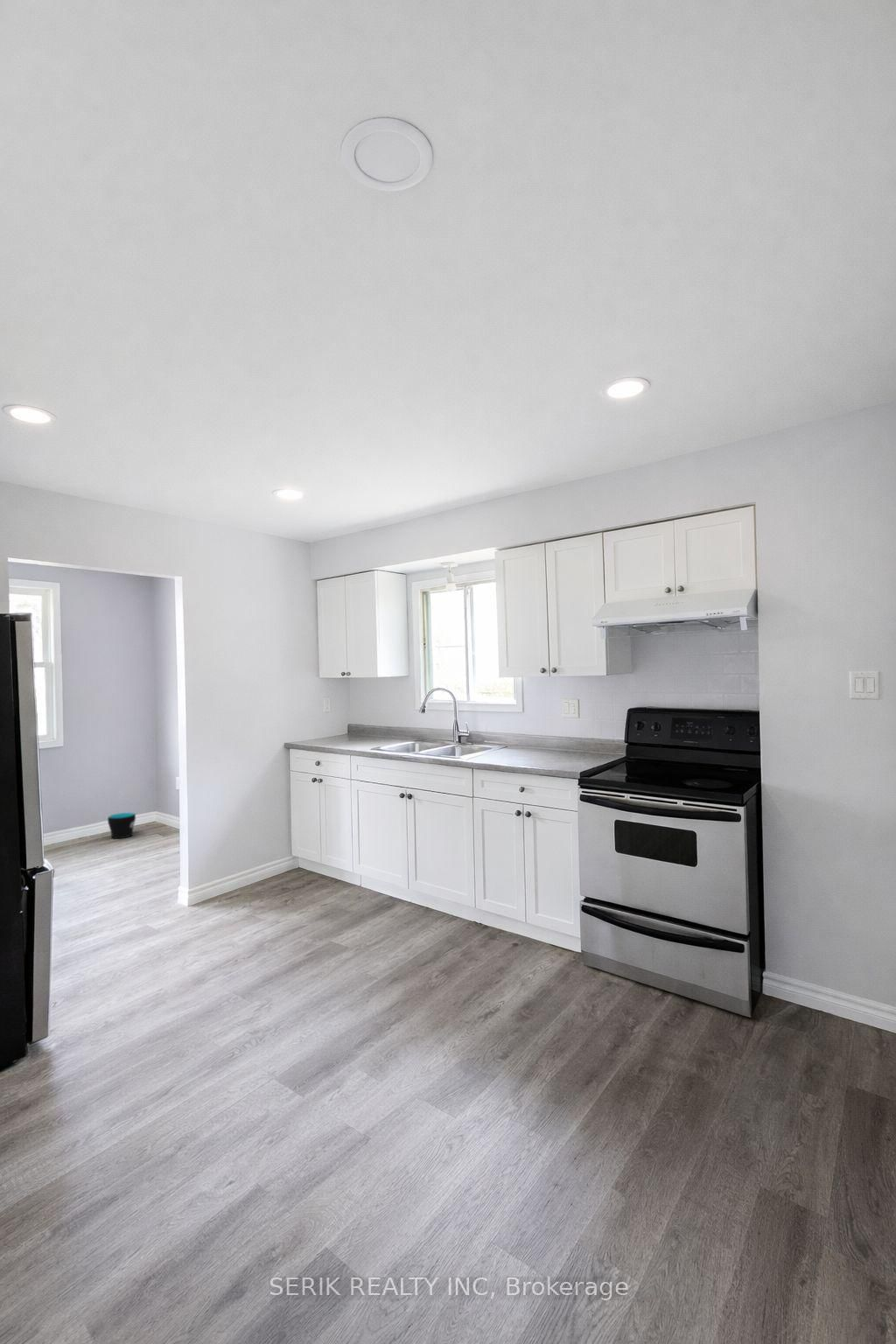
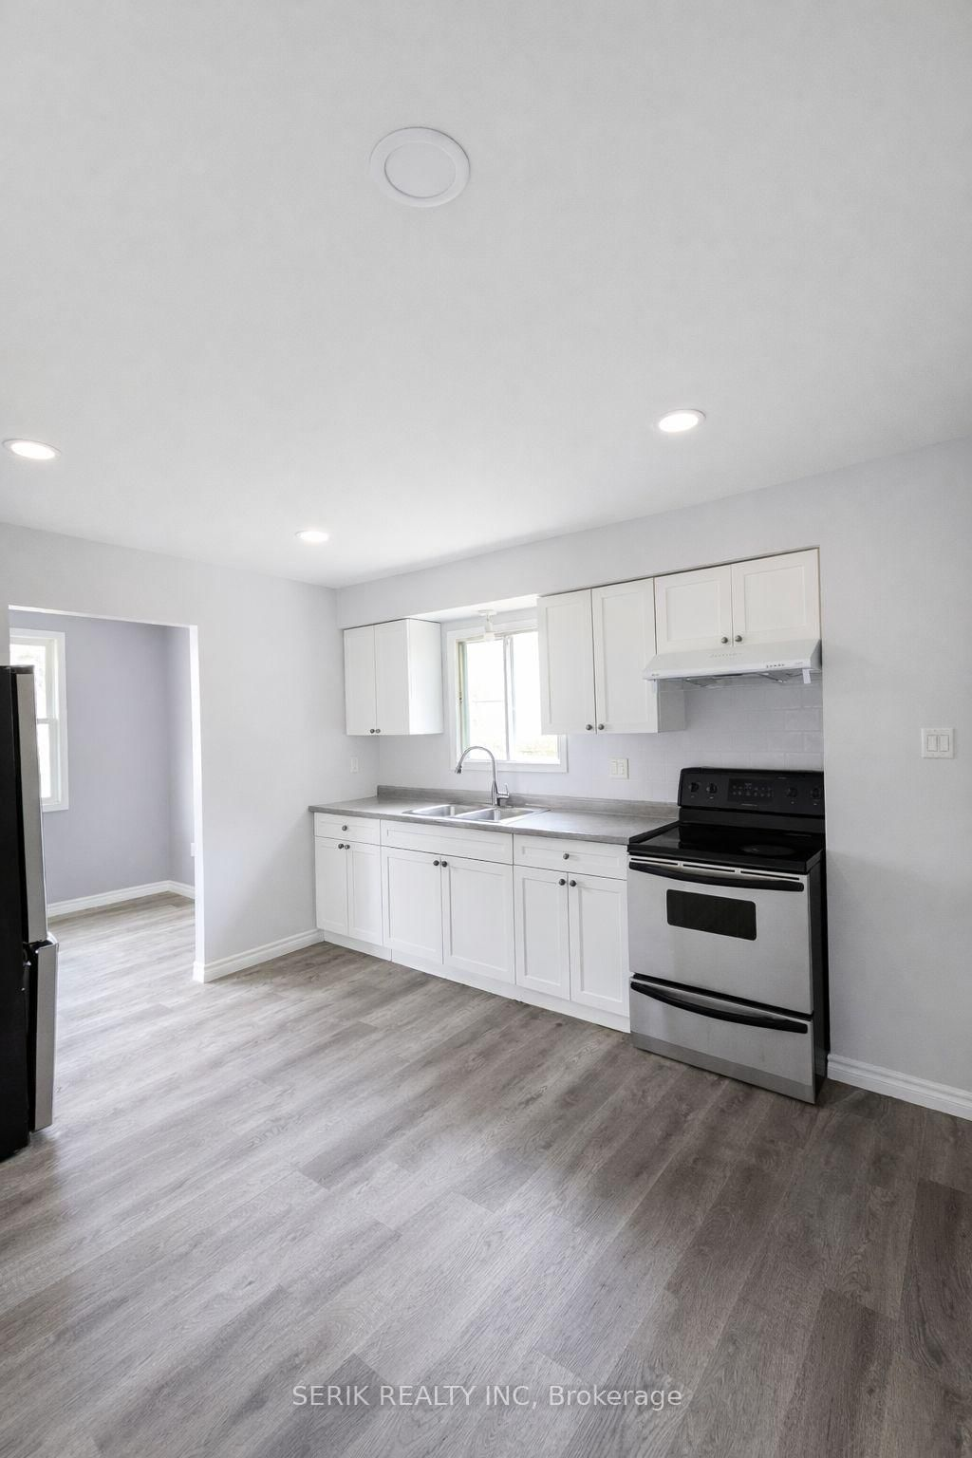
- cup sleeve [107,812,137,839]
